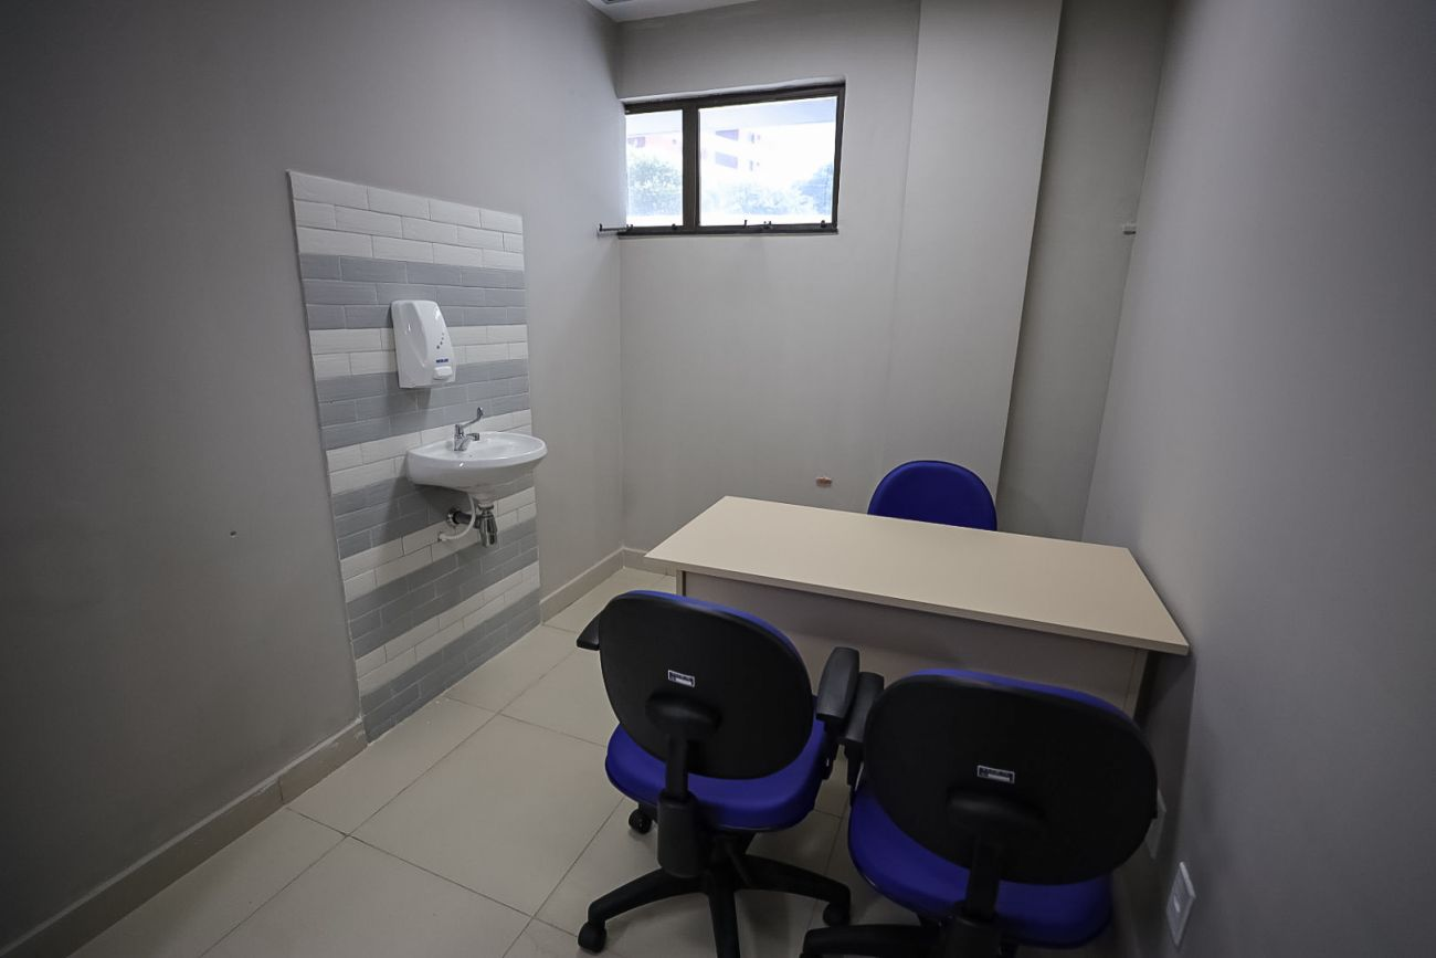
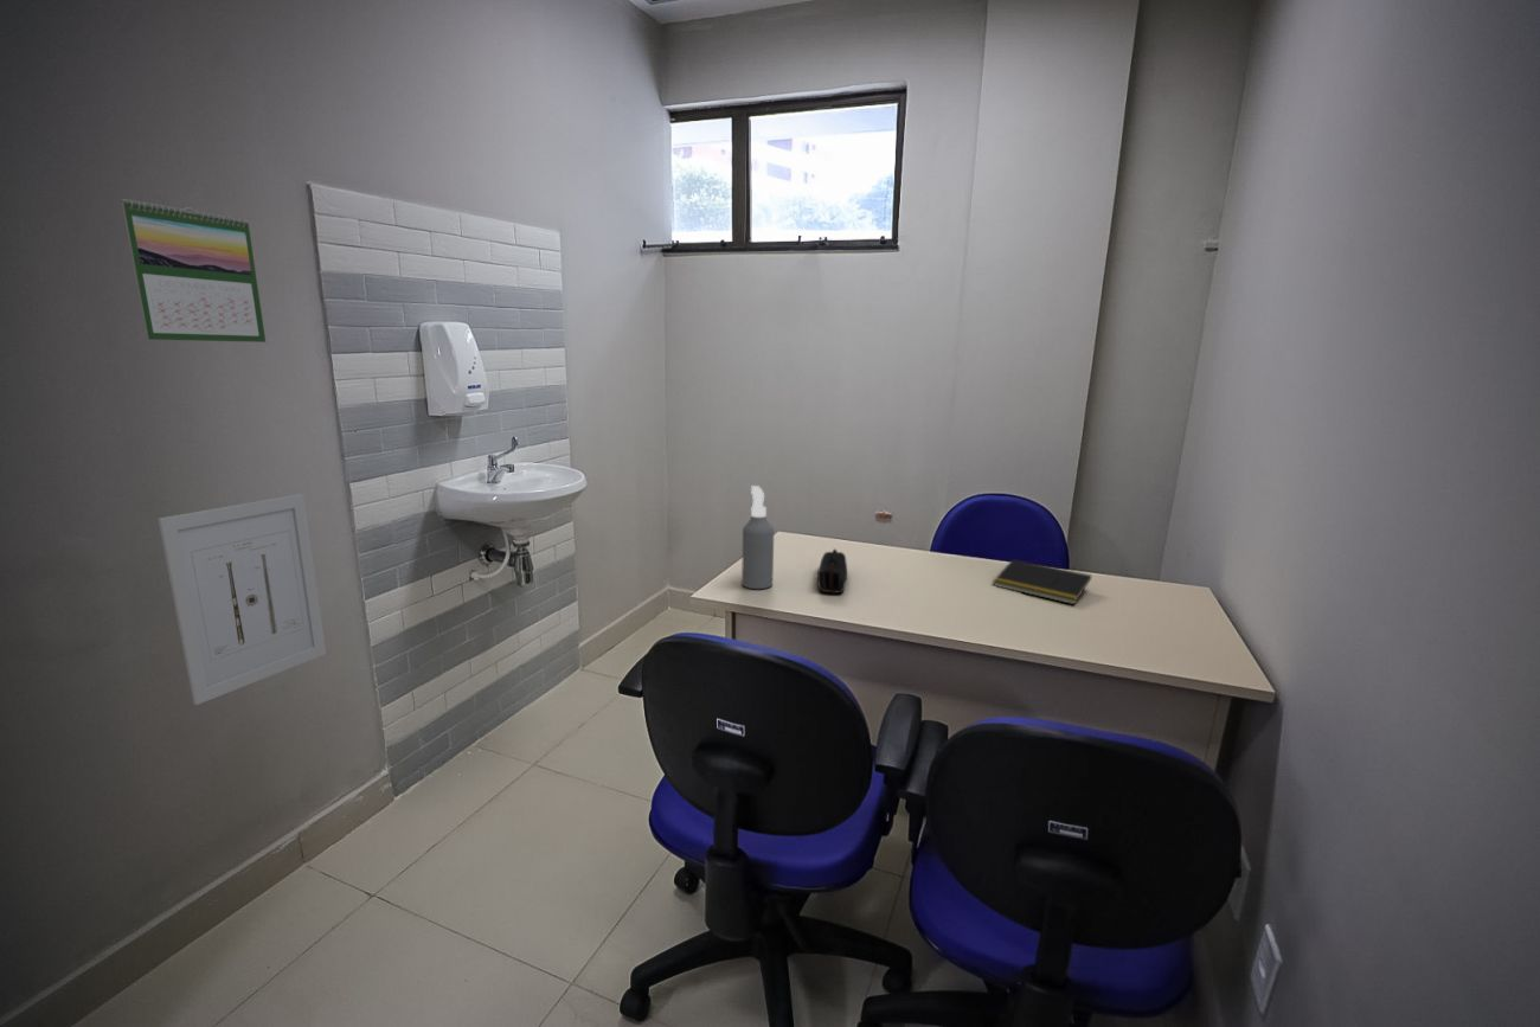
+ spray bottle [740,484,775,590]
+ calendar [120,198,267,344]
+ pencil case [816,547,848,595]
+ notepad [992,558,1092,605]
+ wall art [156,493,327,706]
